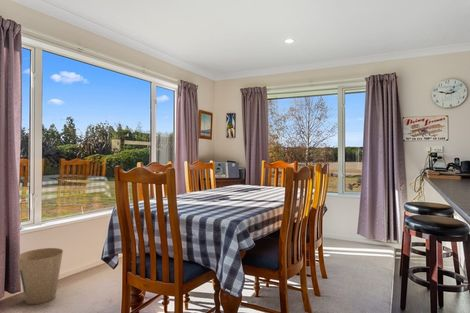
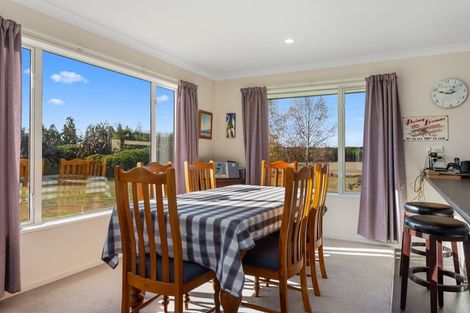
- trash can [16,247,64,305]
